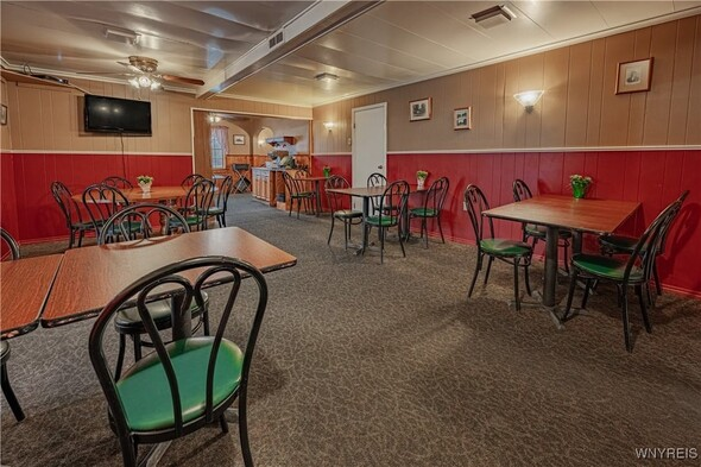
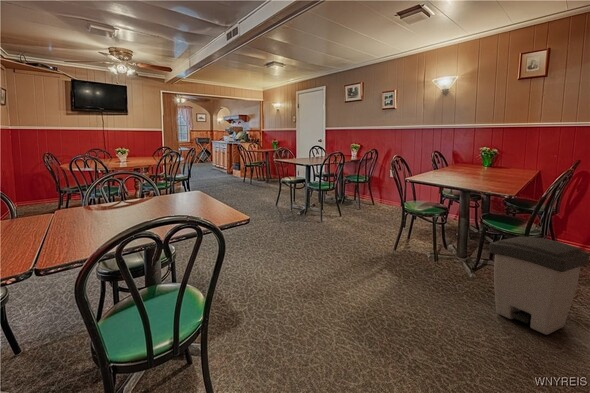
+ trash can [488,235,590,336]
